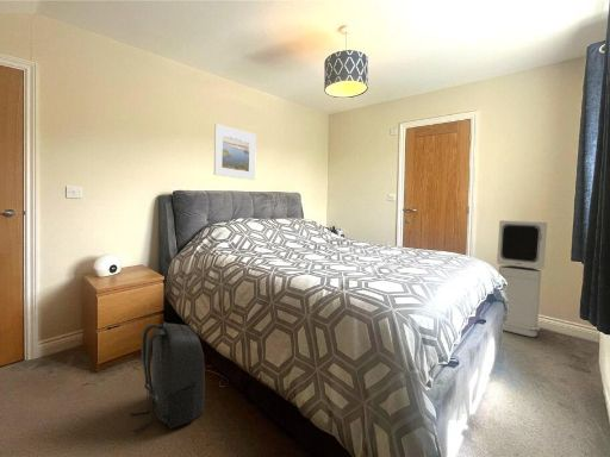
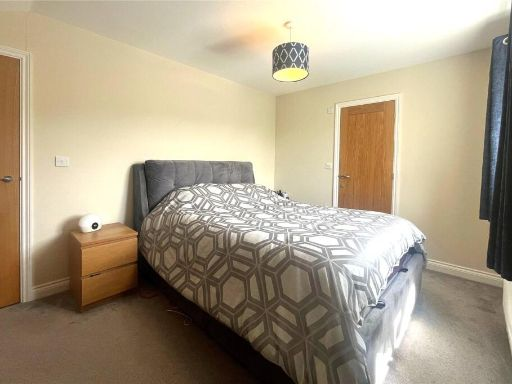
- backpack [129,320,206,433]
- air purifier [496,219,548,338]
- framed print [213,123,257,181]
